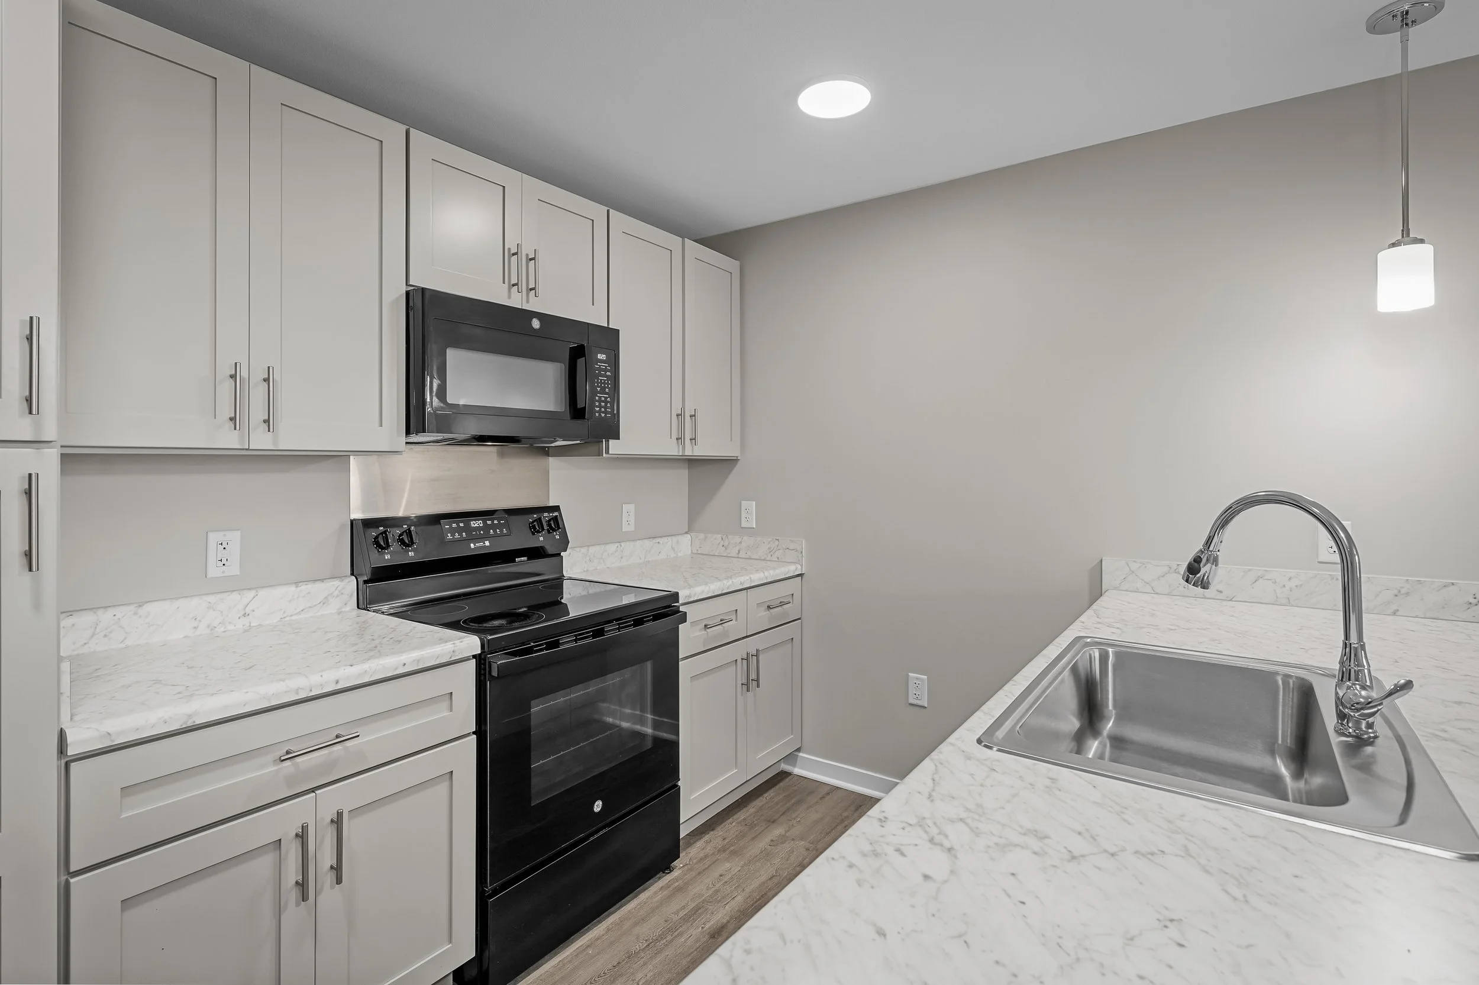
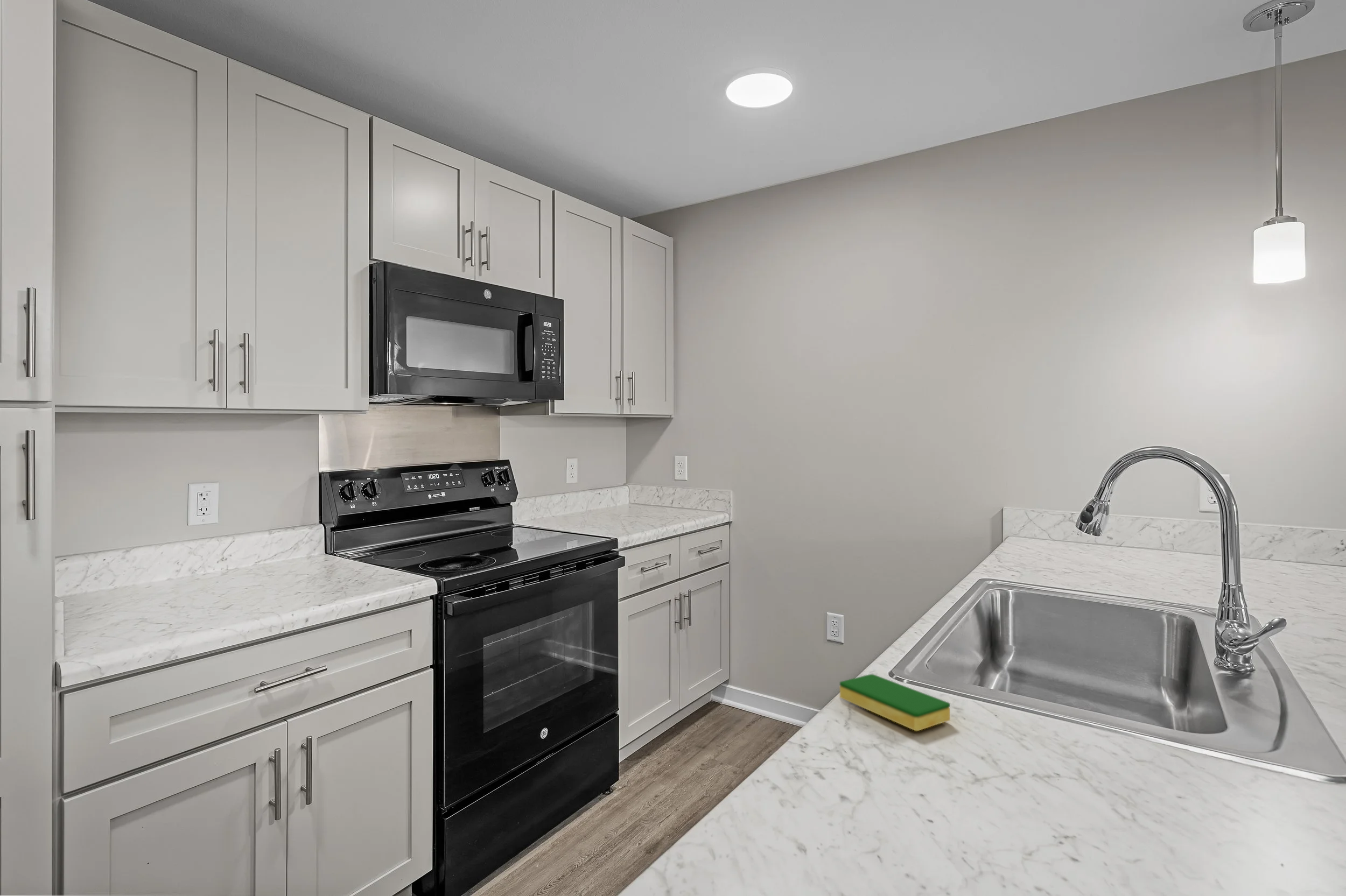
+ dish sponge [839,673,951,731]
